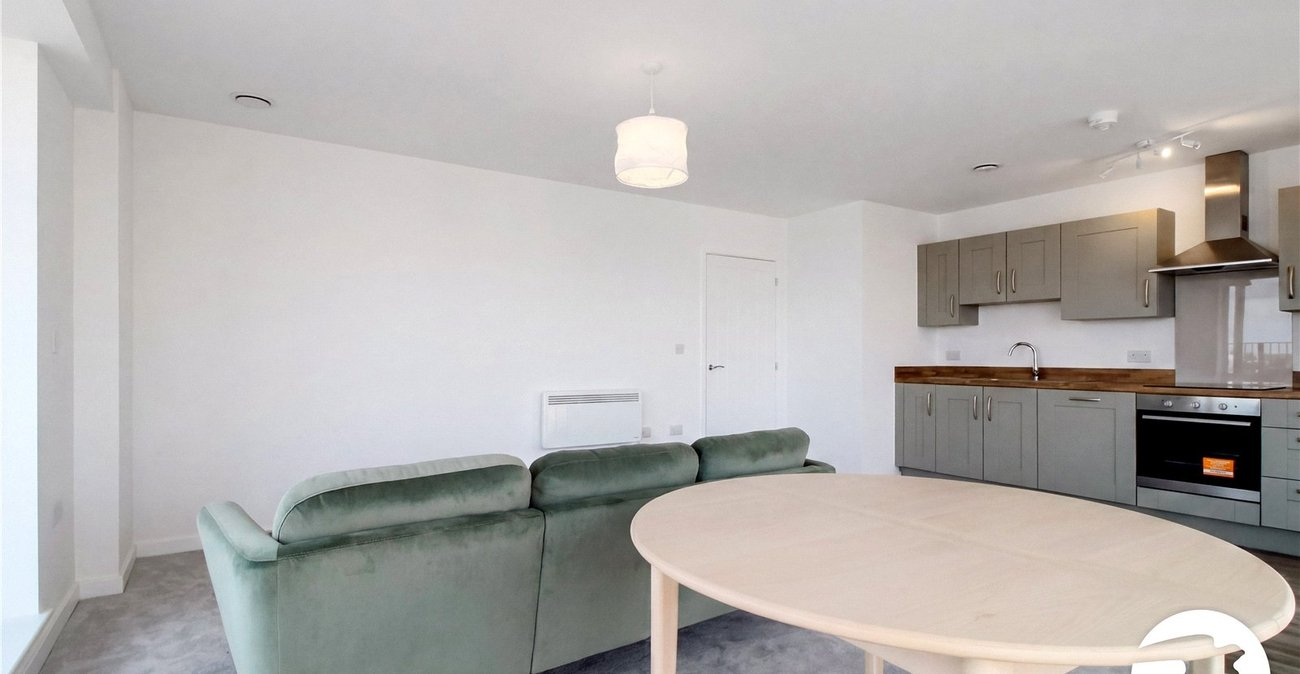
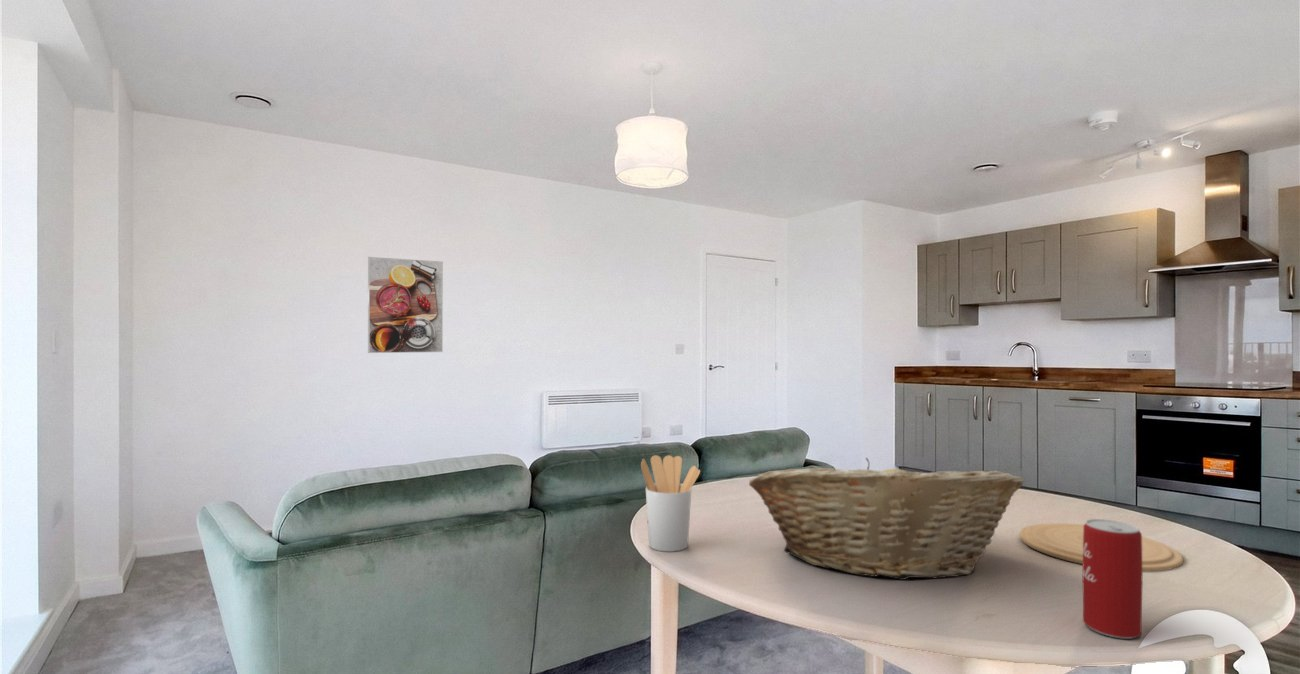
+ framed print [367,256,444,354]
+ beverage can [1081,518,1144,640]
+ utensil holder [640,454,701,553]
+ fruit basket [748,457,1025,581]
+ plate [1019,522,1184,572]
